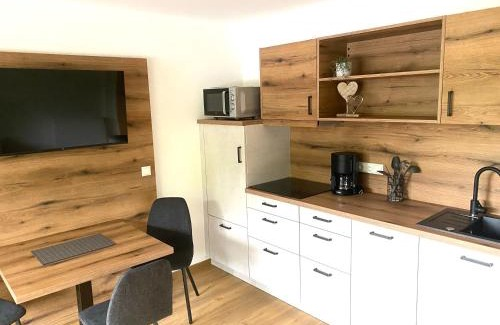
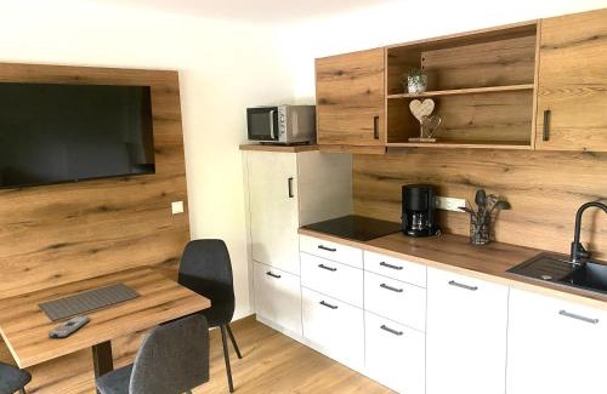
+ remote control [47,314,91,338]
